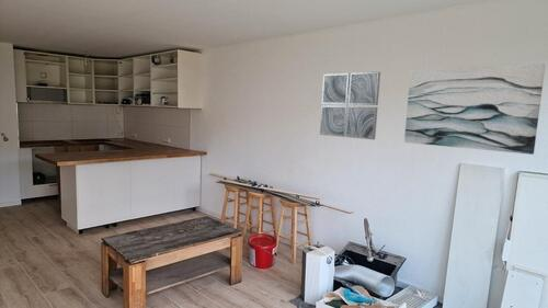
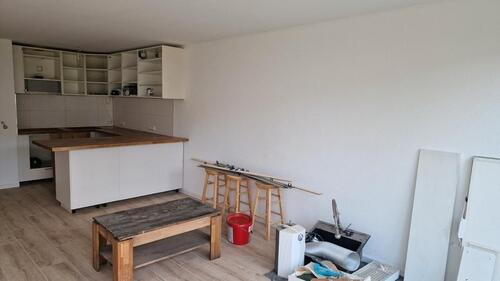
- wall art [319,71,381,140]
- wall art [403,62,547,156]
